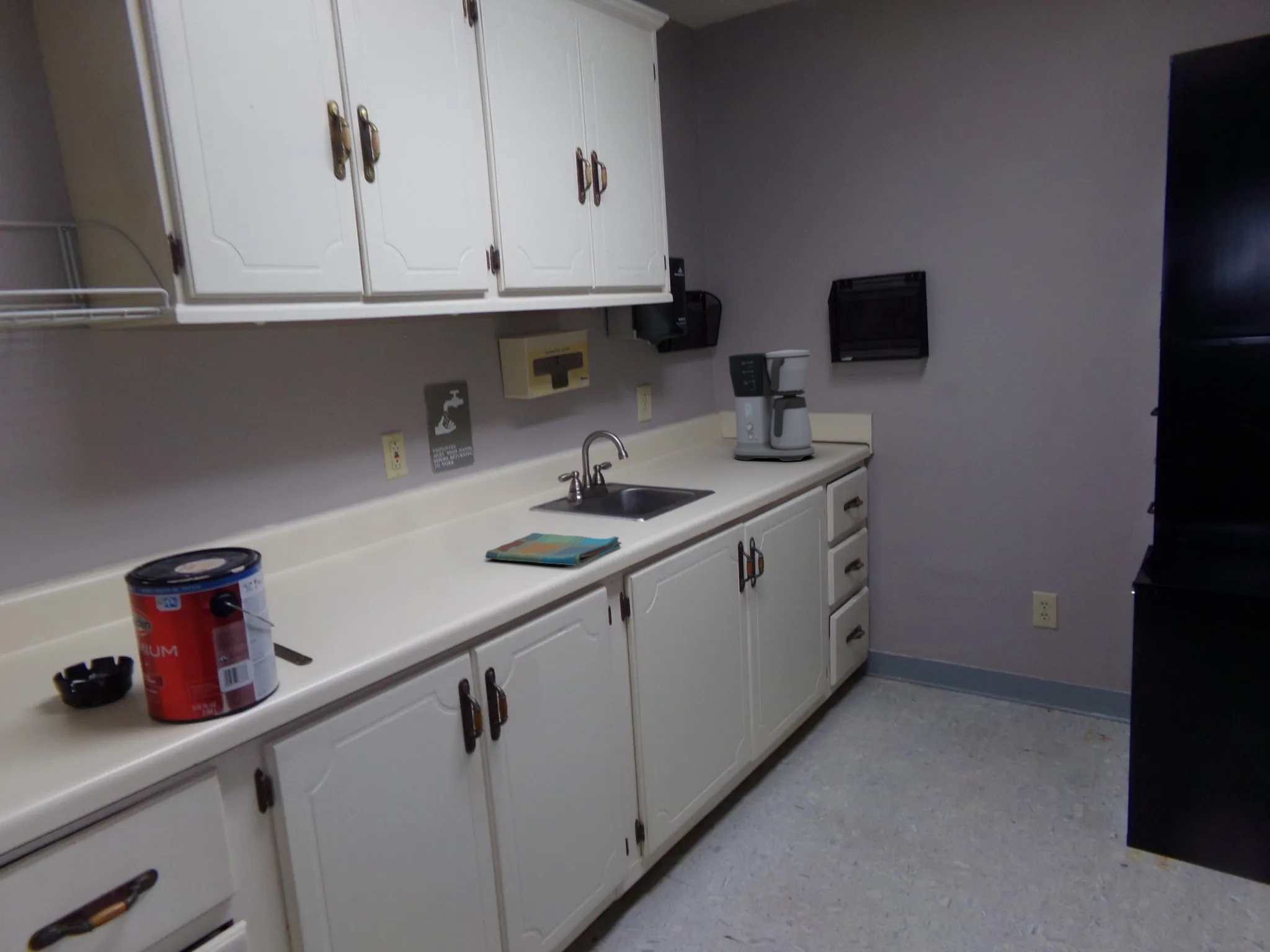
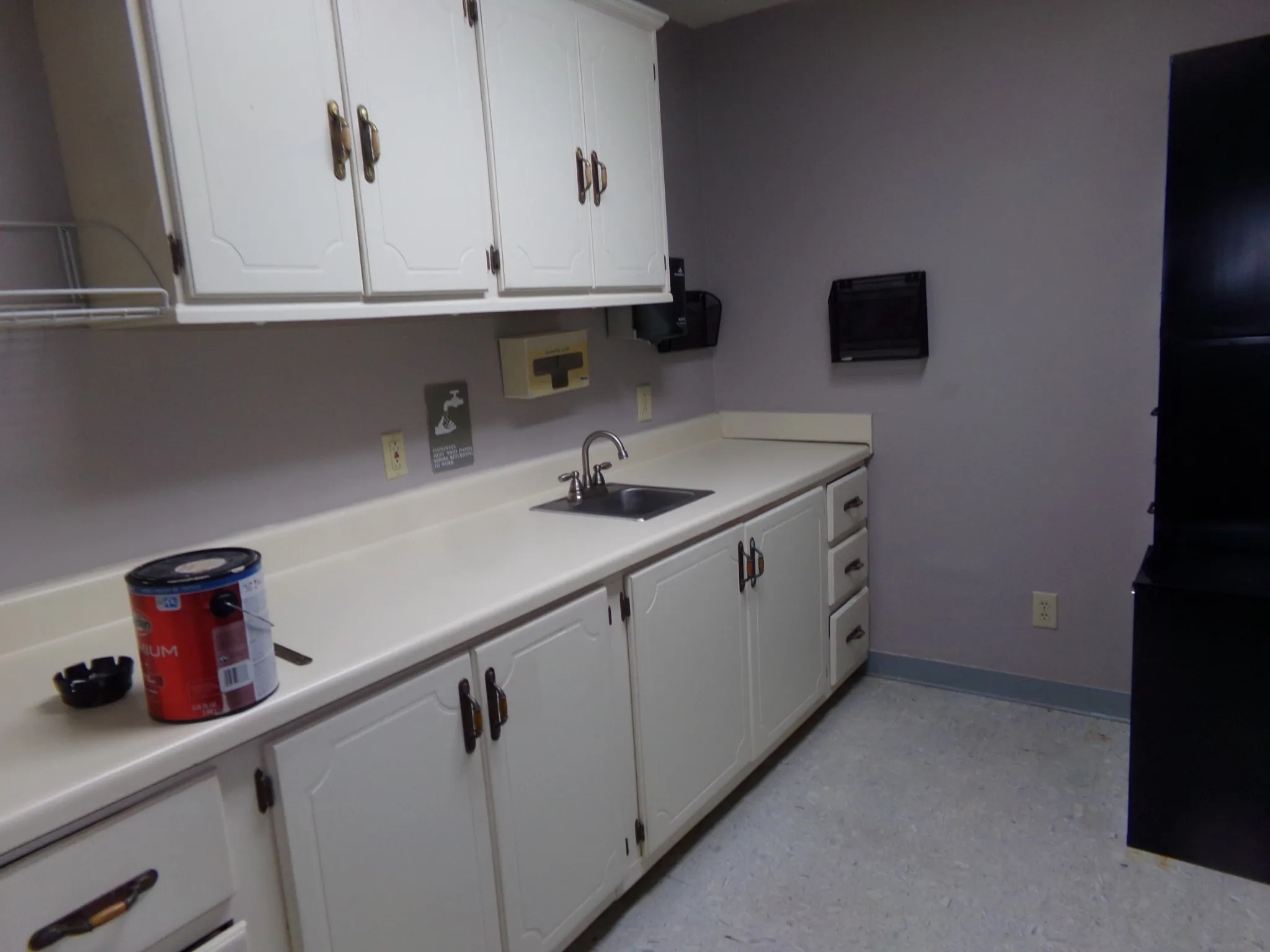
- coffee maker [728,349,815,462]
- dish towel [484,532,623,566]
